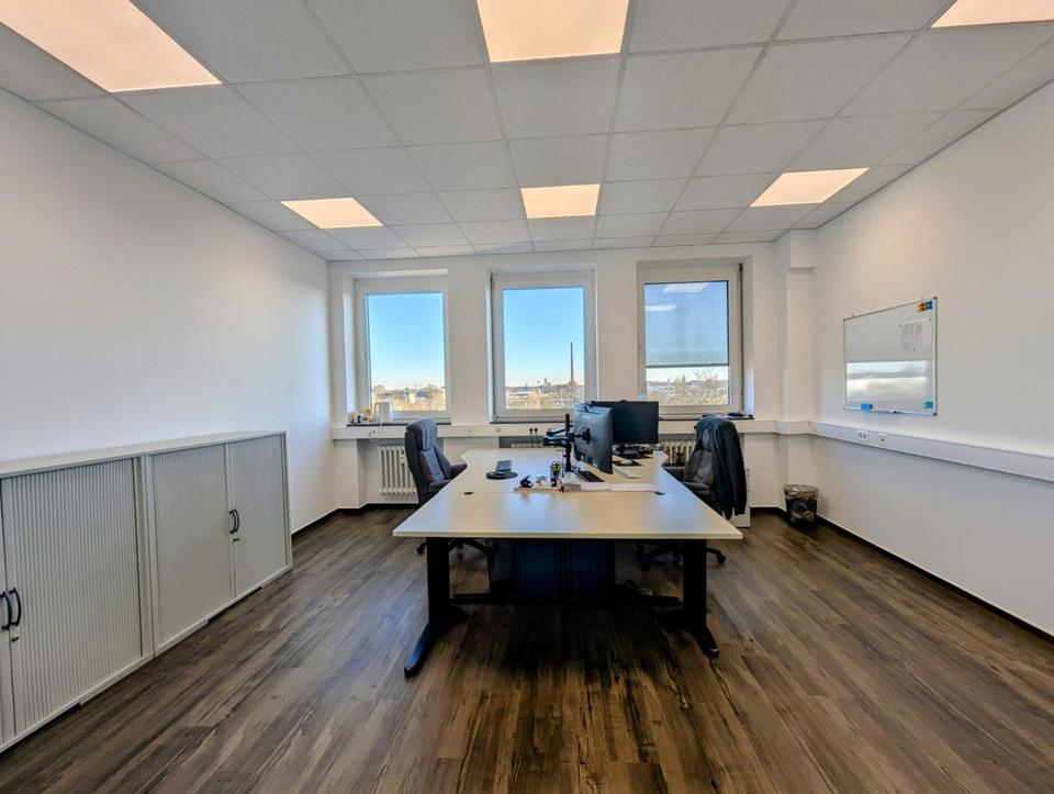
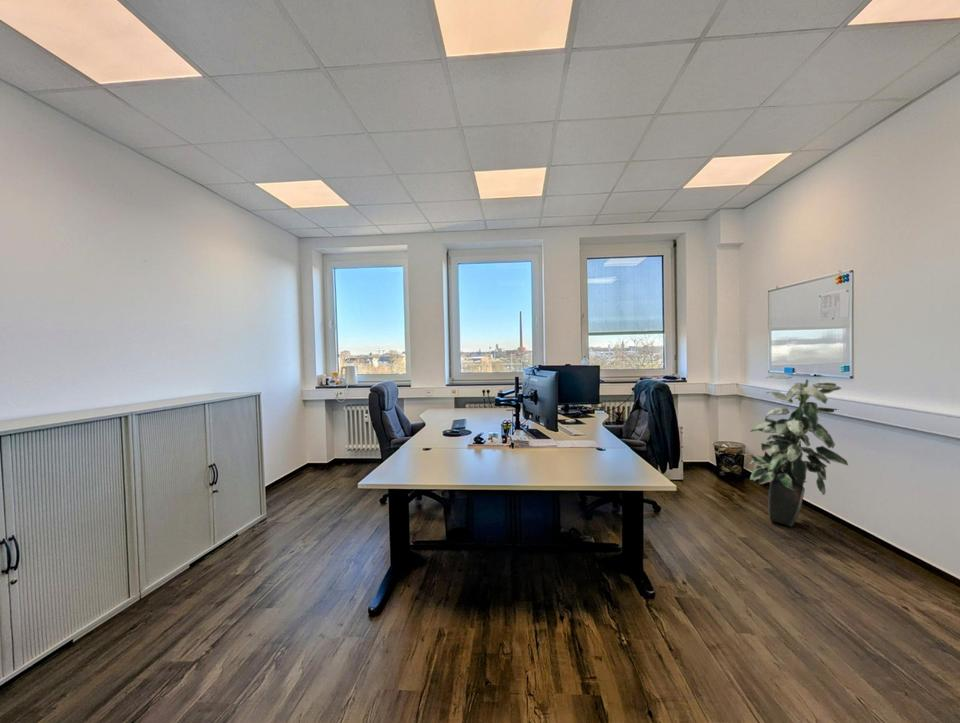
+ indoor plant [749,374,849,528]
